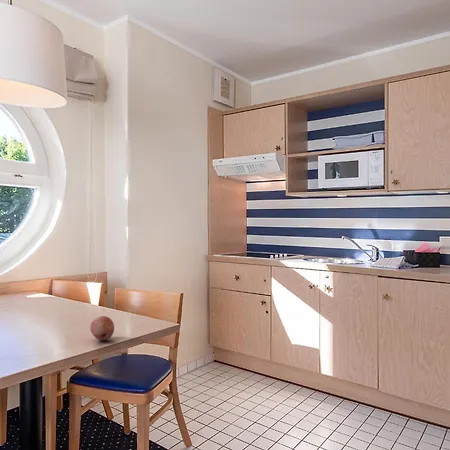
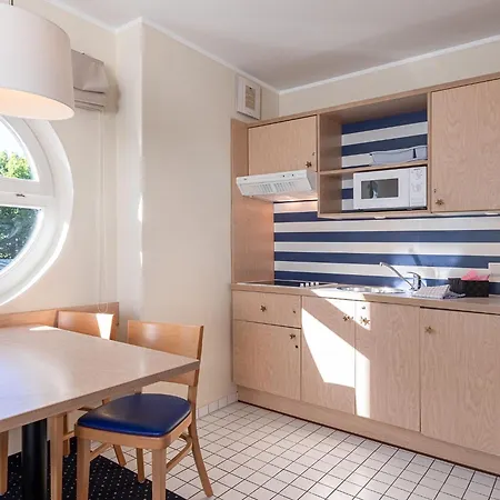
- fruit [89,315,115,342]
